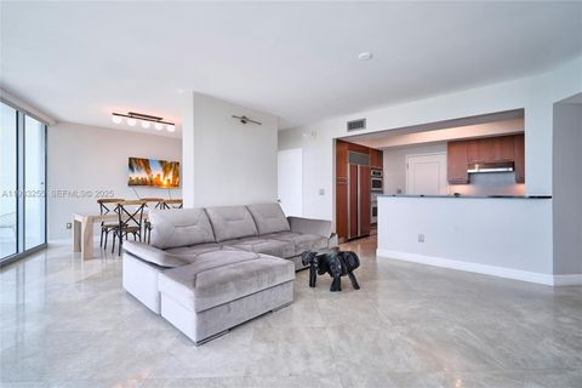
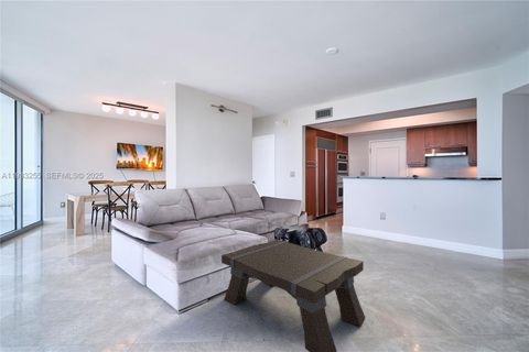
+ coffee table [220,239,366,352]
